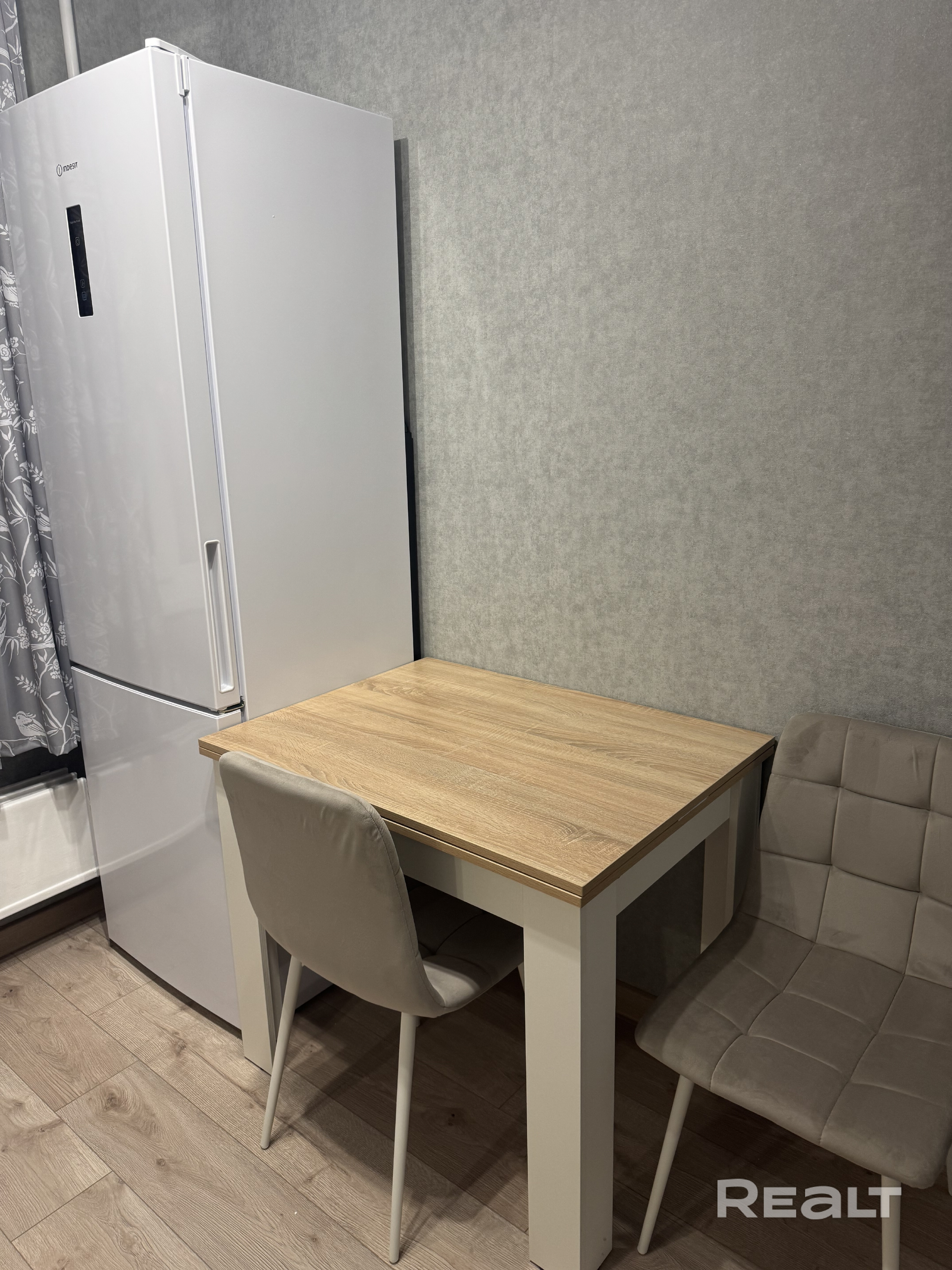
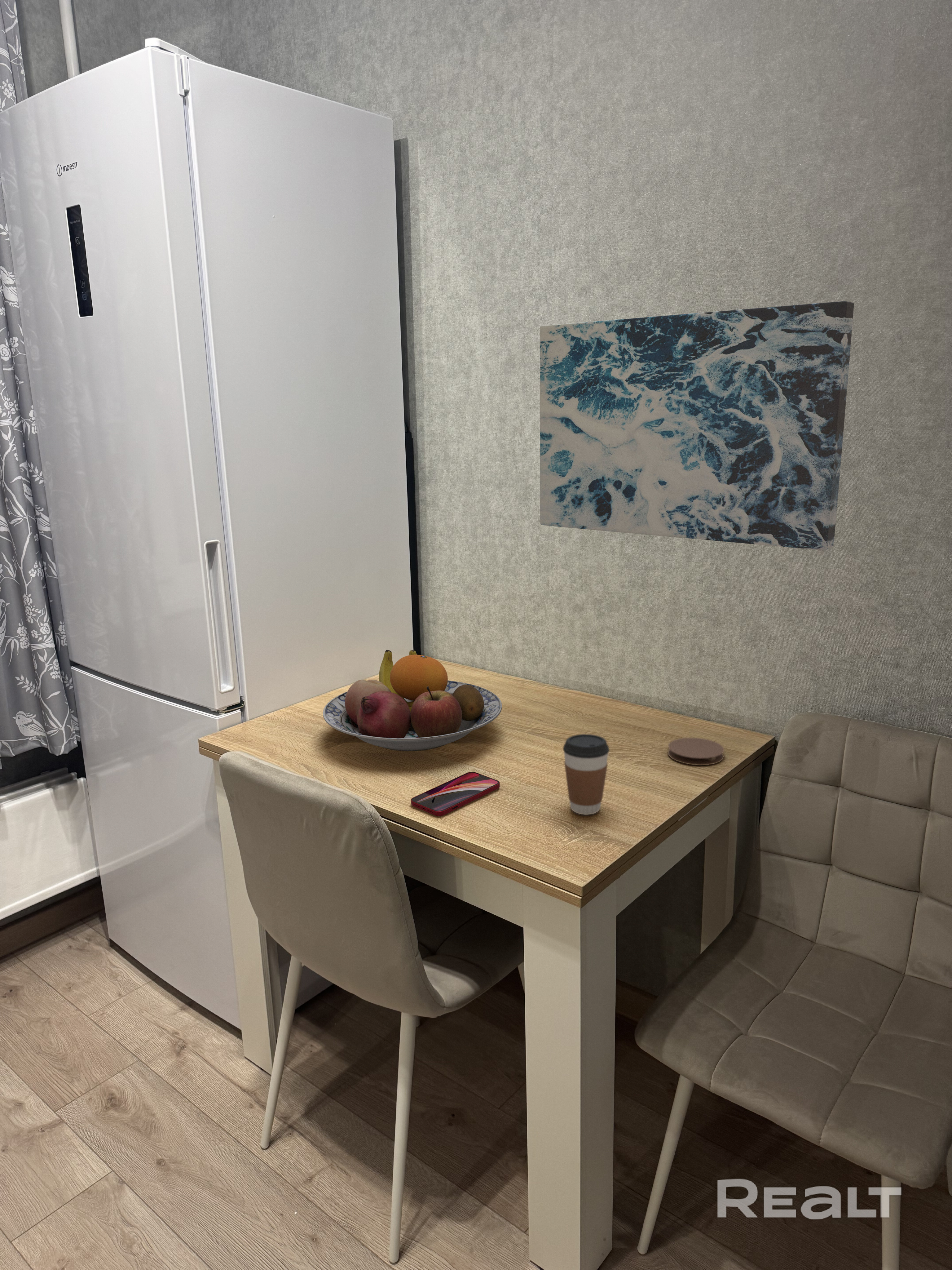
+ wall art [540,301,854,551]
+ smartphone [411,771,500,816]
+ coaster [668,737,725,766]
+ fruit bowl [323,650,502,752]
+ coffee cup [563,734,610,815]
